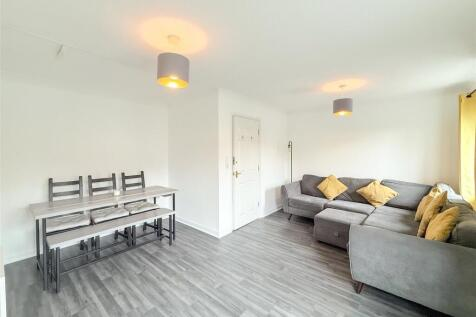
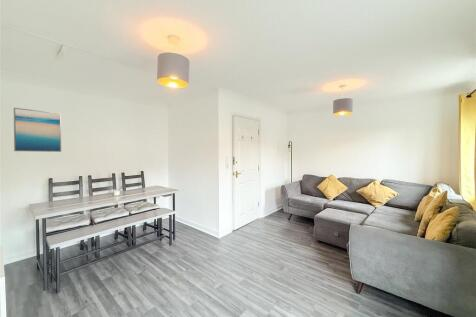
+ wall art [13,107,62,153]
